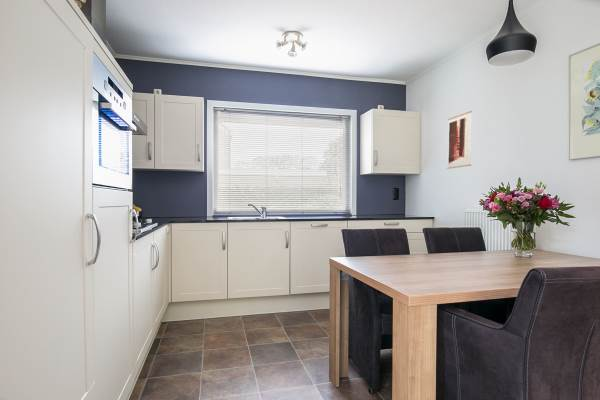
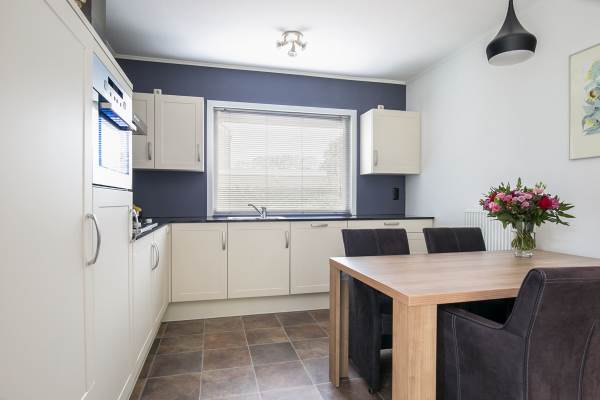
- wall art [446,110,473,170]
